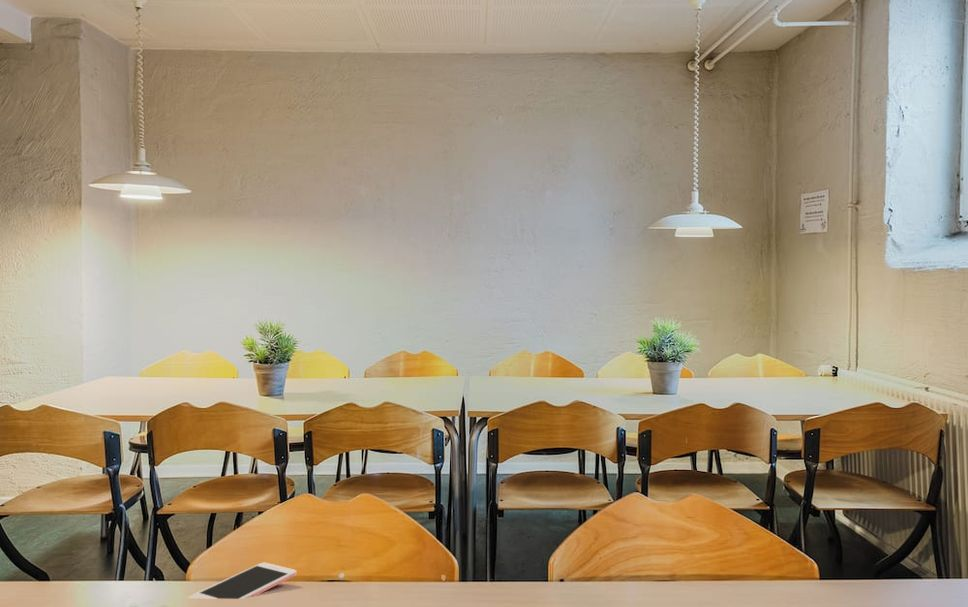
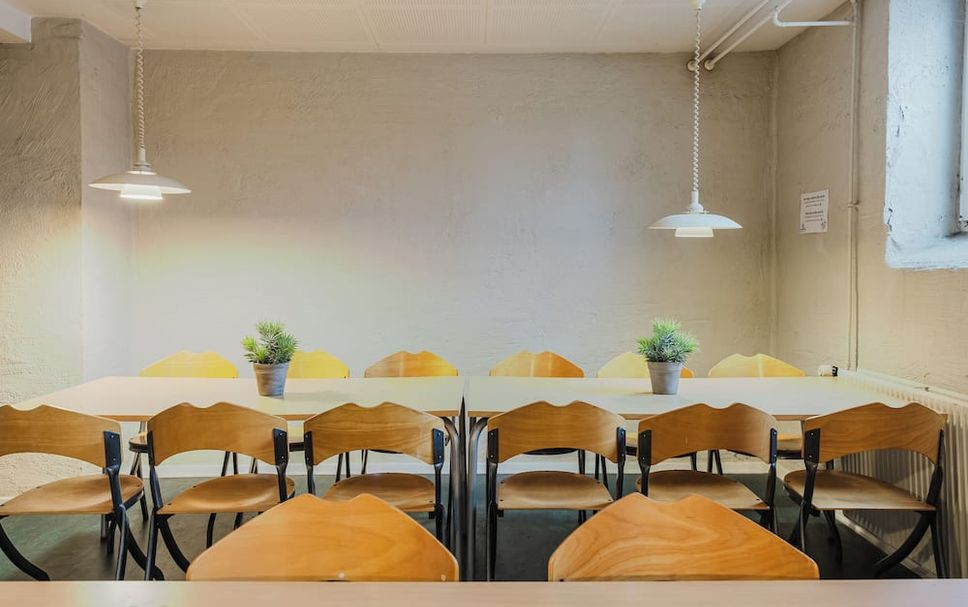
- cell phone [186,562,297,600]
